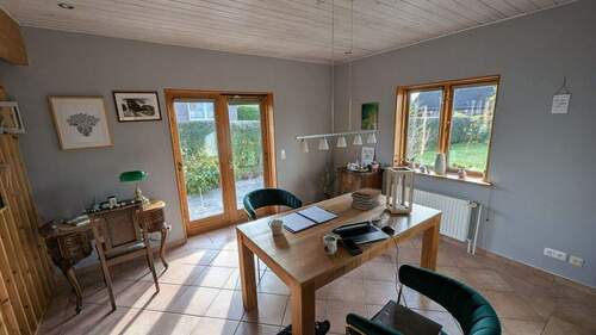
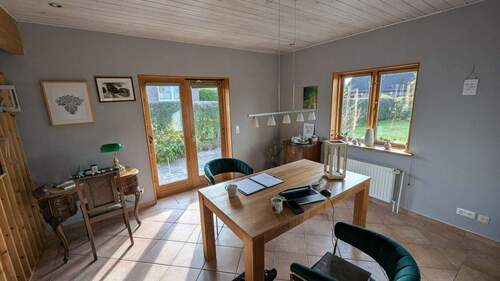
- book stack [349,186,384,212]
